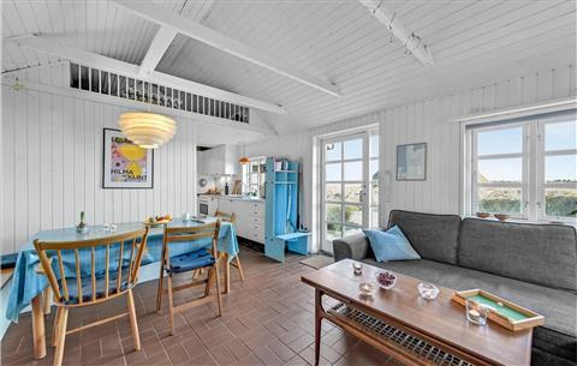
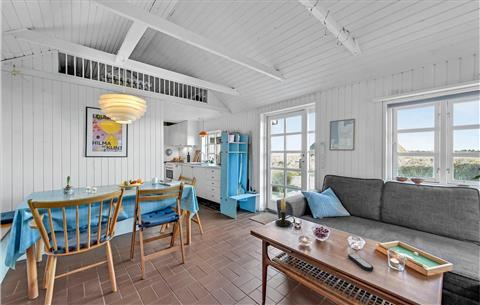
+ remote control [347,253,374,272]
+ candle holder [274,194,296,228]
